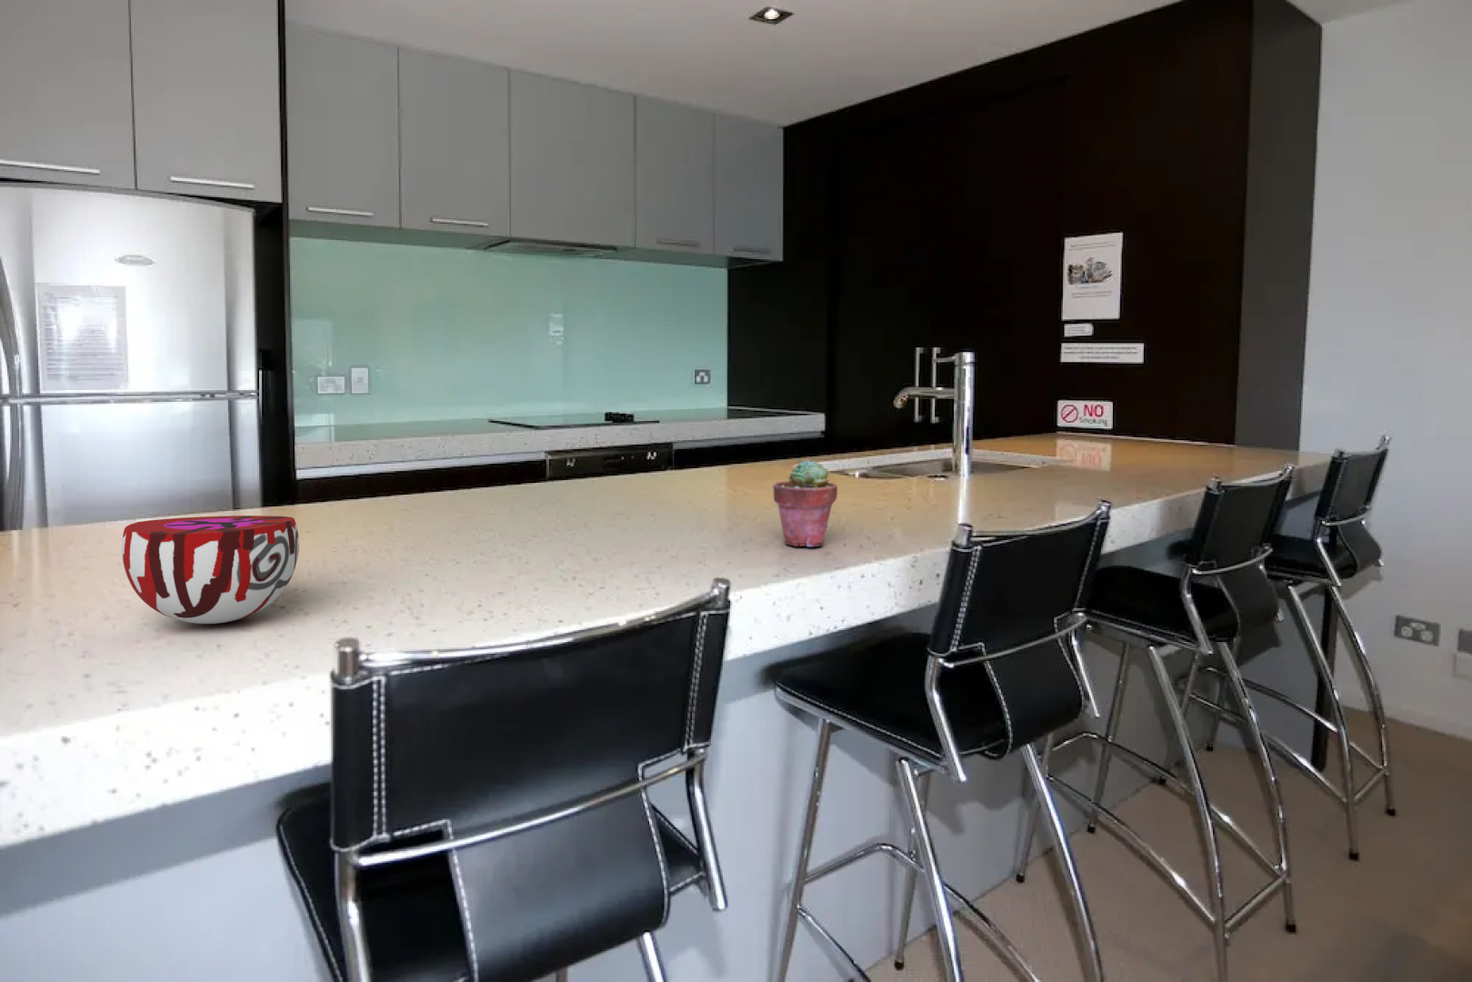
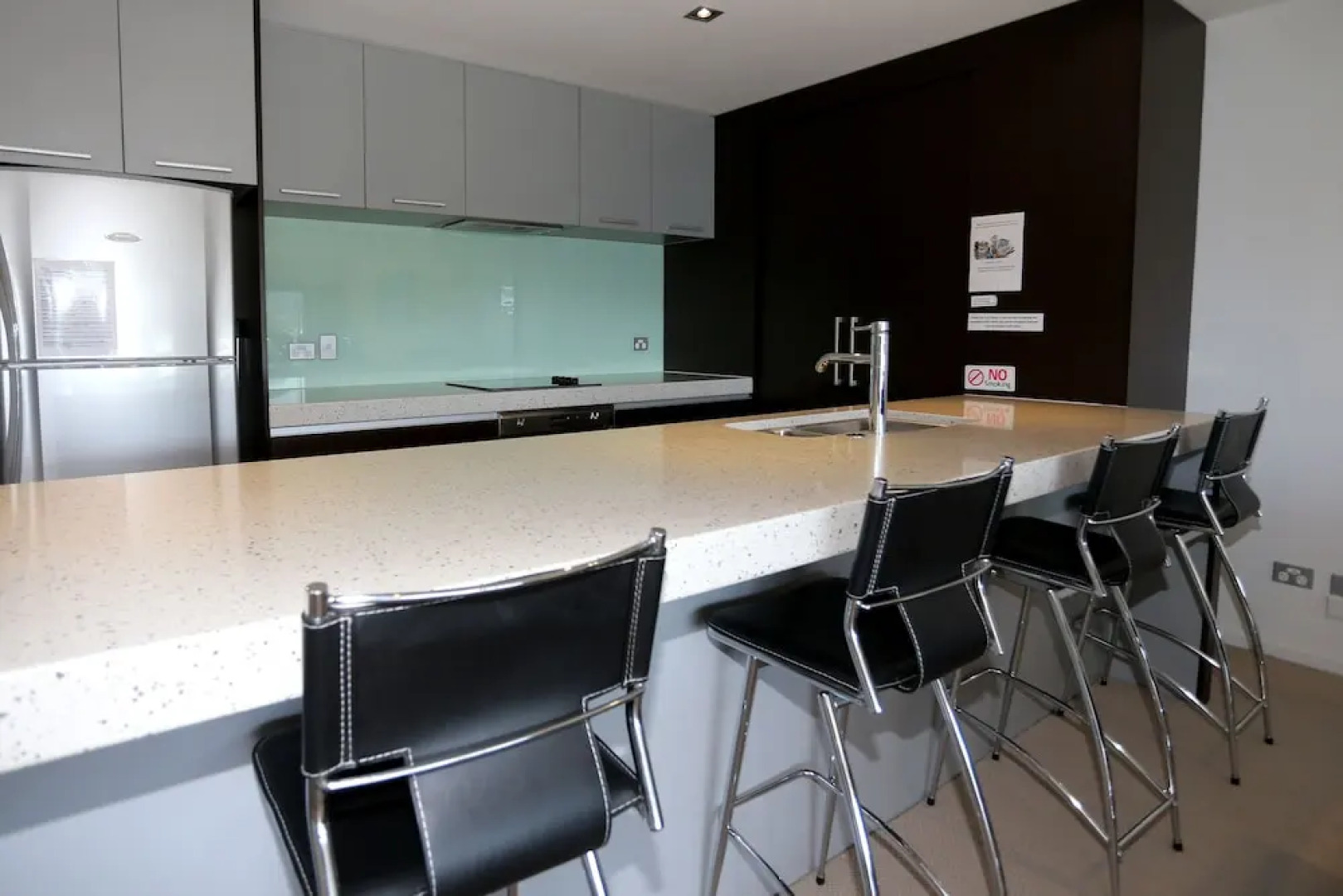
- potted succulent [772,458,838,547]
- decorative bowl [121,515,300,625]
